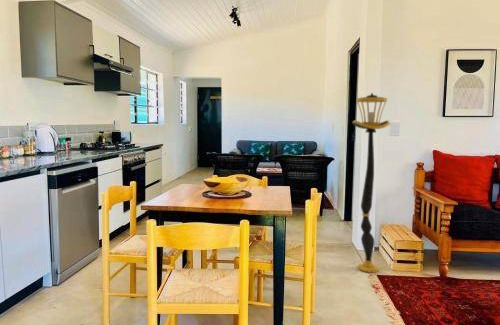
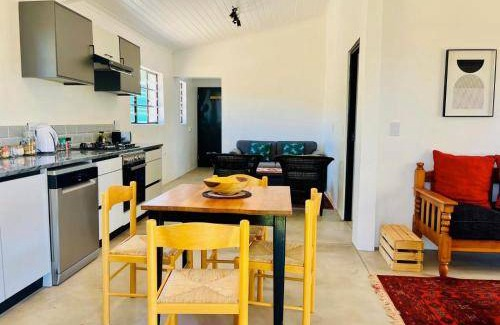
- floor lamp [351,92,391,274]
